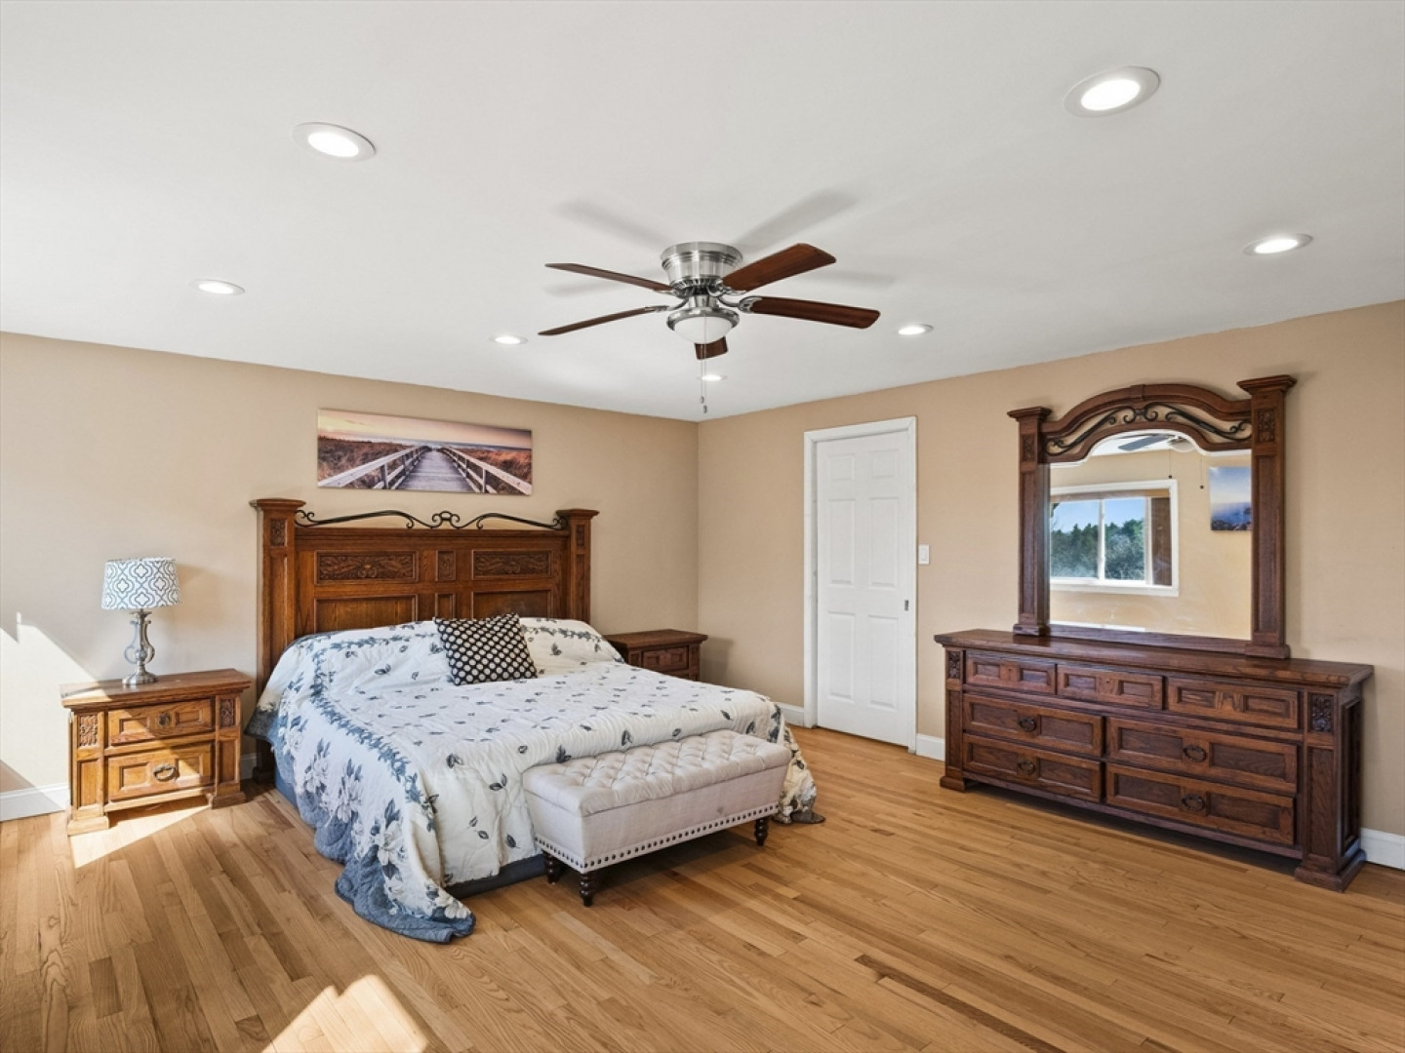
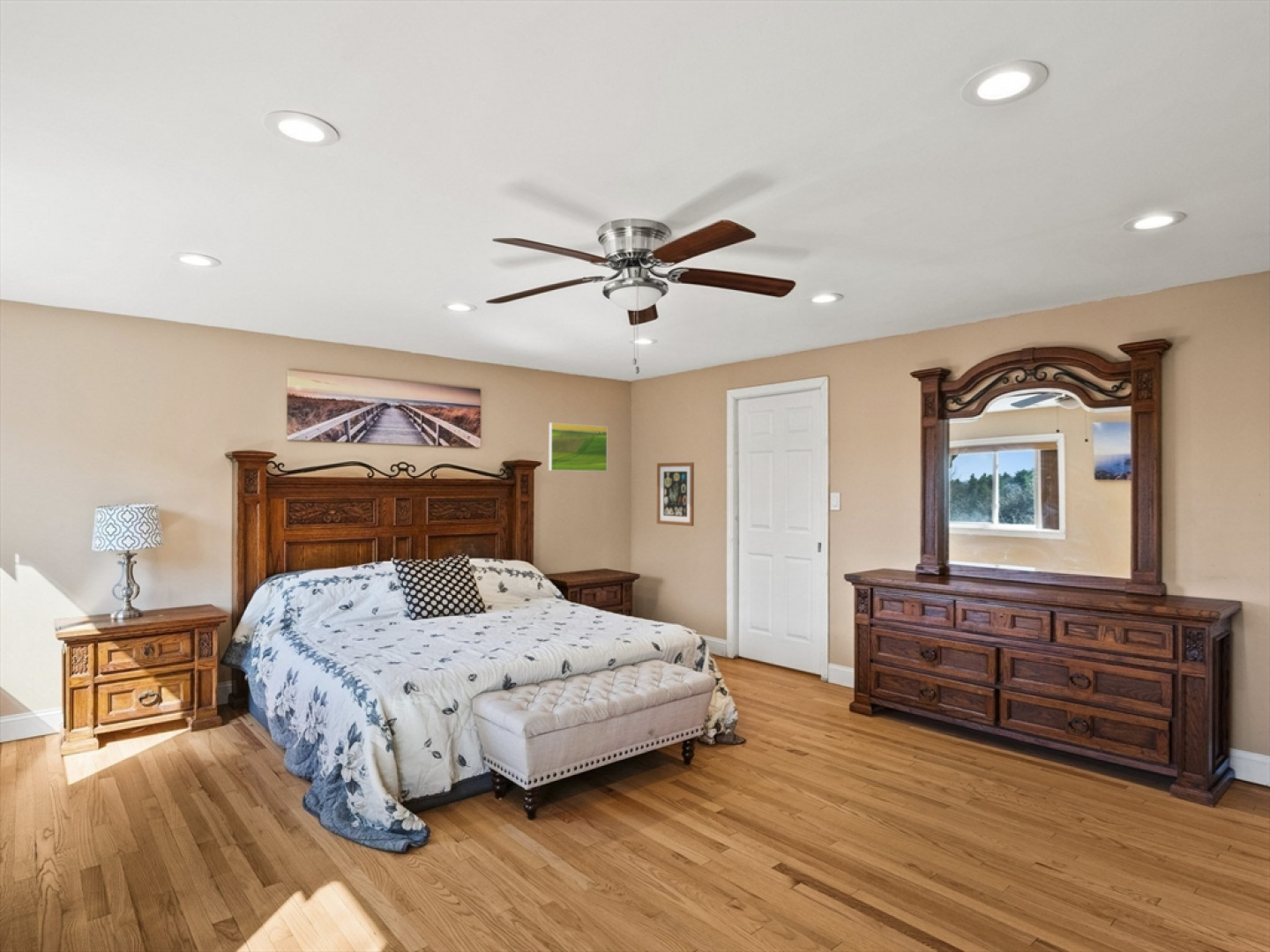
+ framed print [548,421,609,472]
+ wall art [656,462,695,527]
